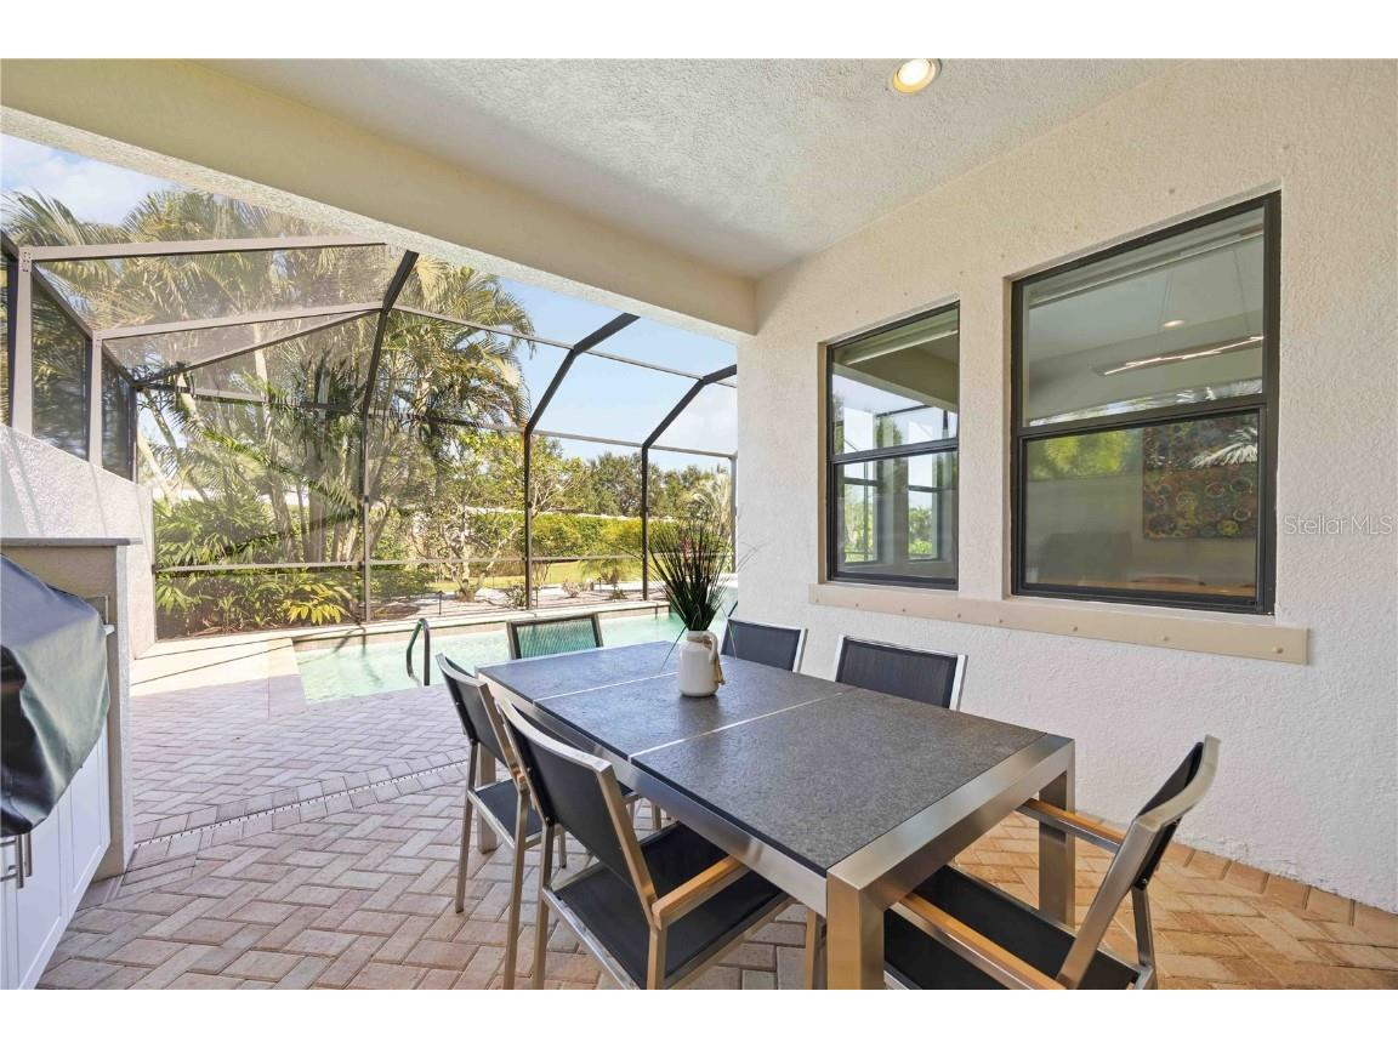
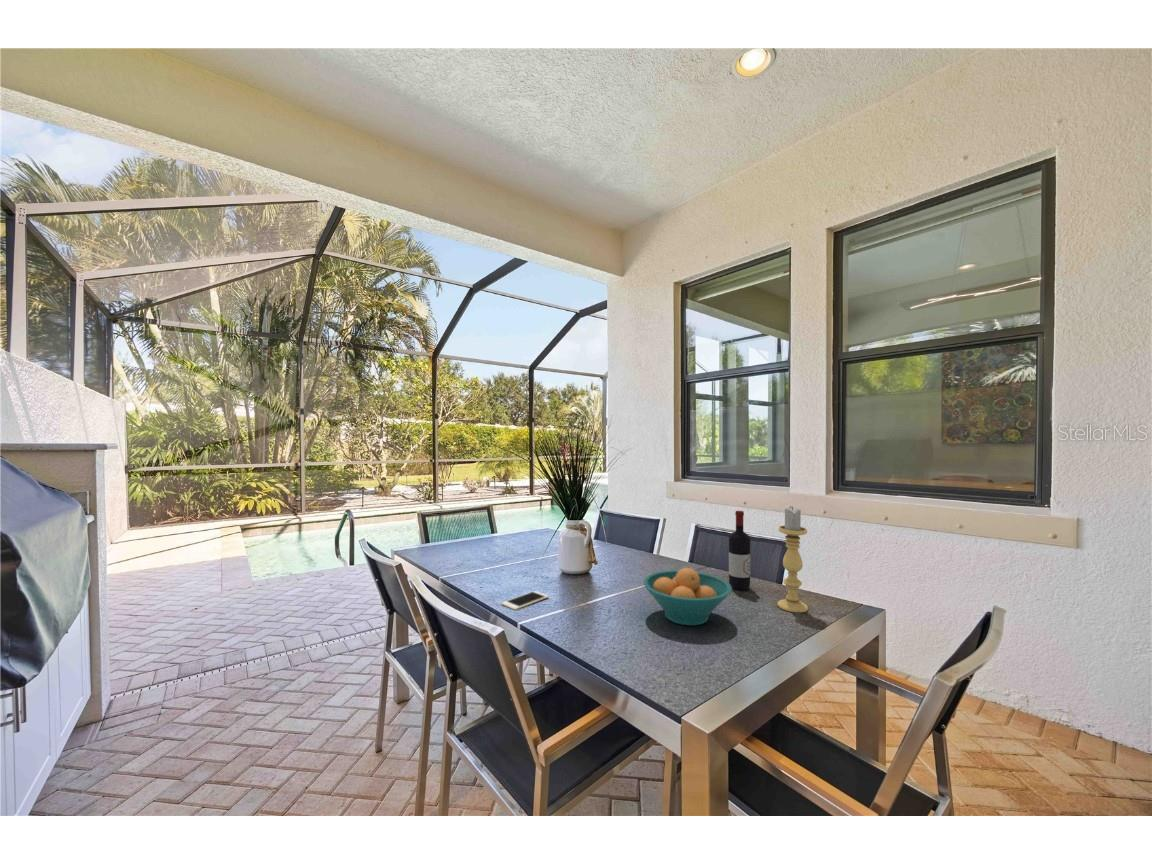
+ fruit bowl [642,567,733,627]
+ cell phone [501,590,549,611]
+ wine bottle [728,510,751,591]
+ candle holder [777,506,809,614]
